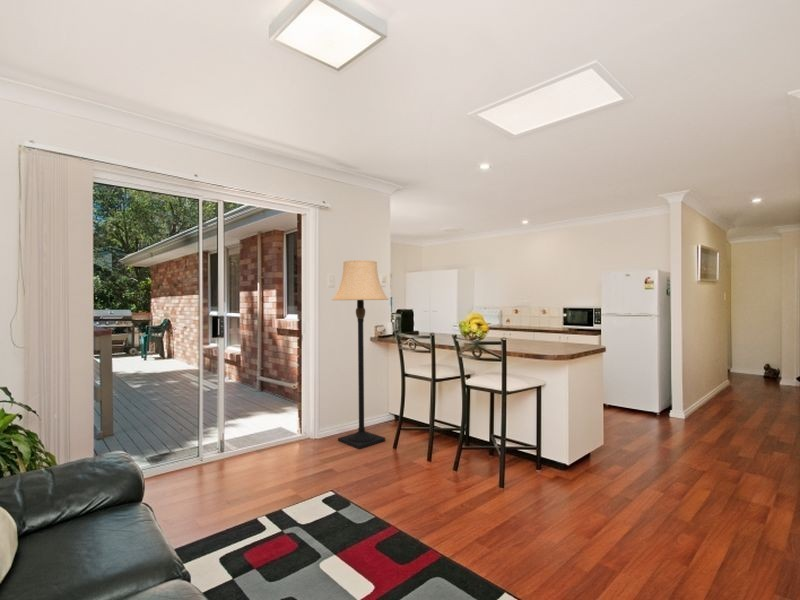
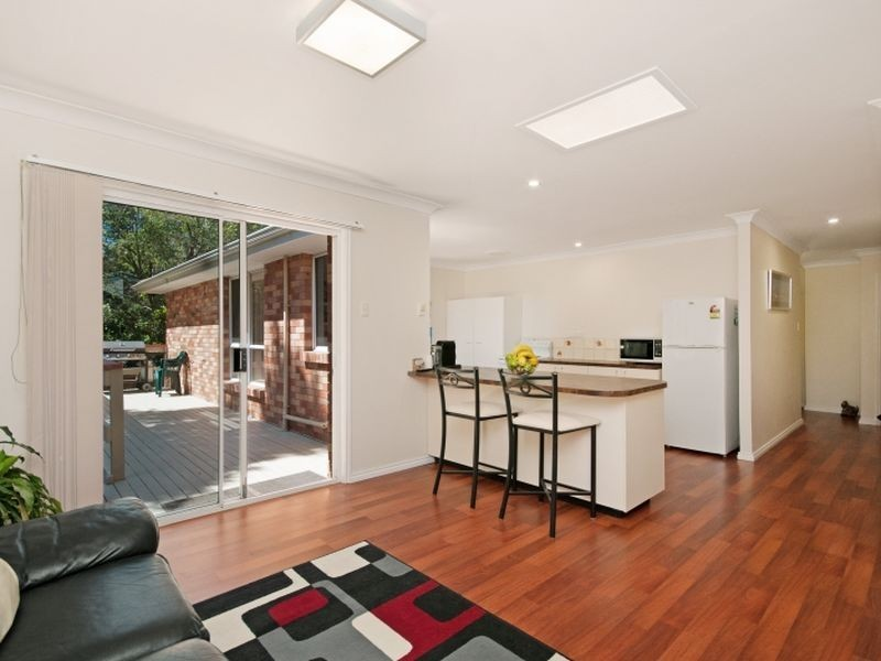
- lamp [331,259,390,450]
